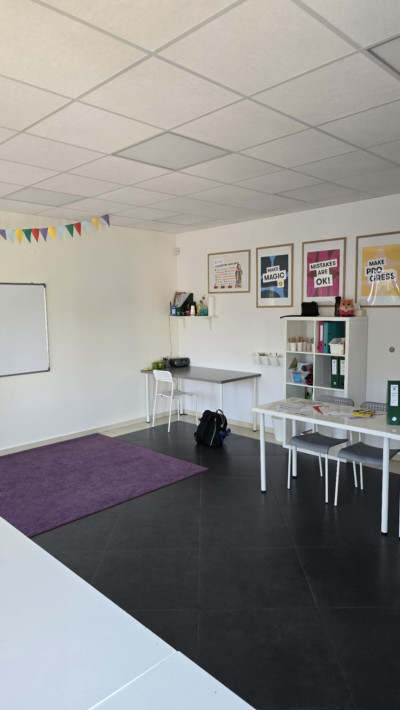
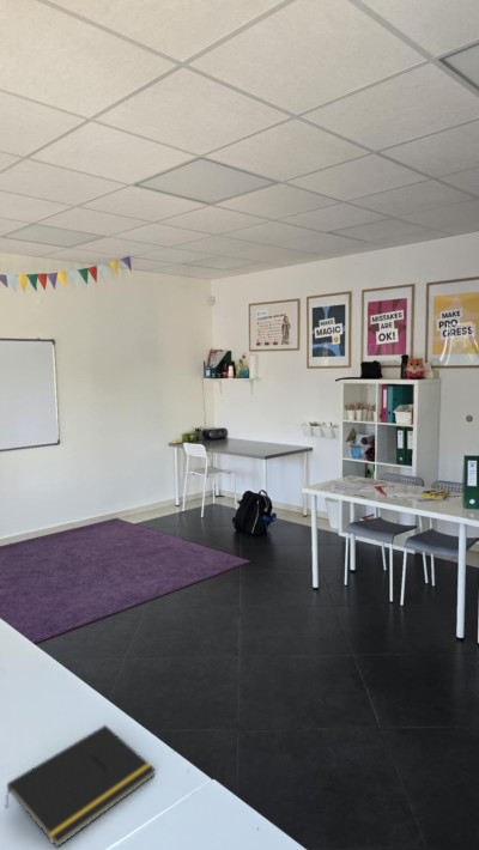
+ notepad [4,724,157,849]
